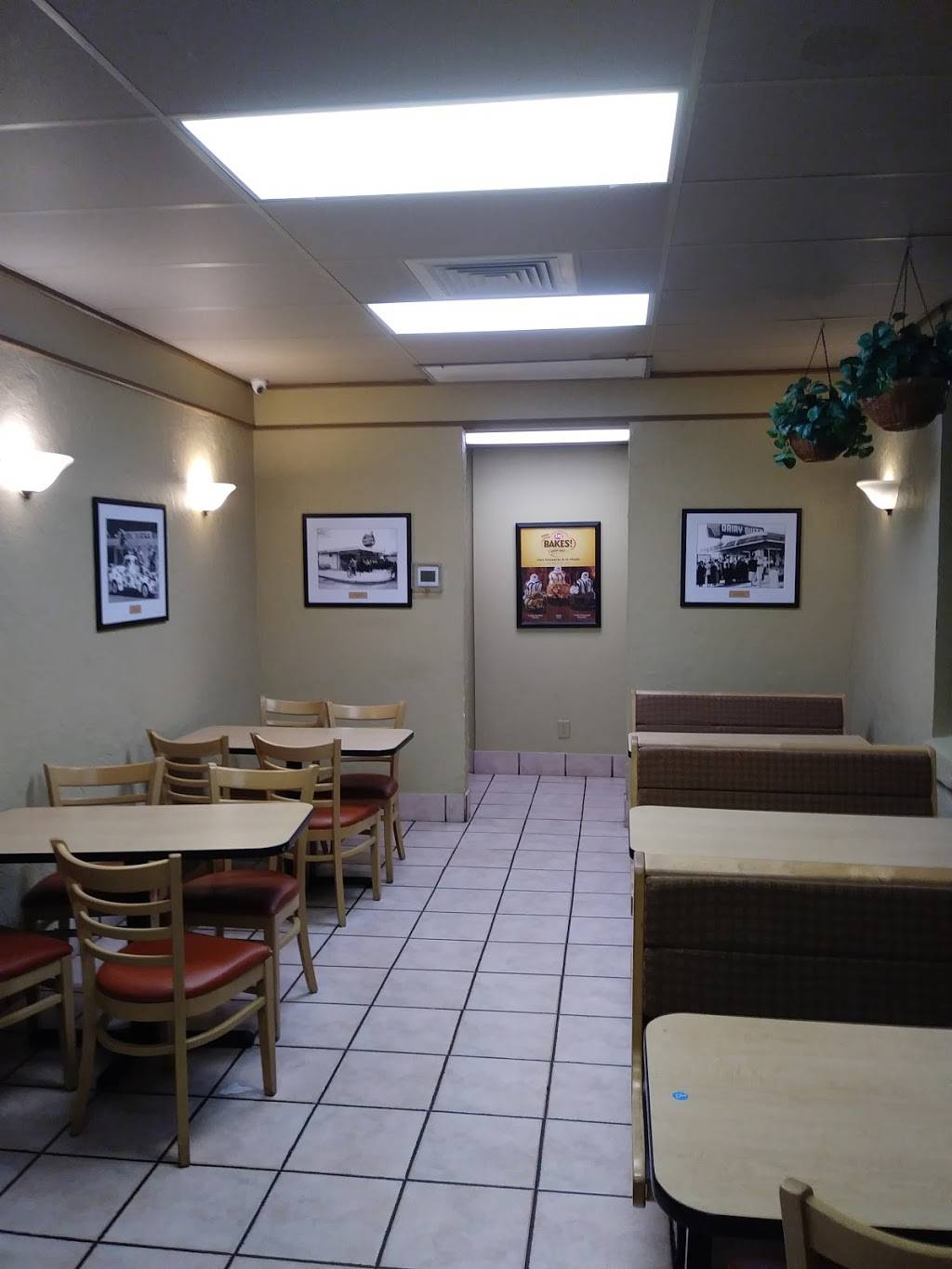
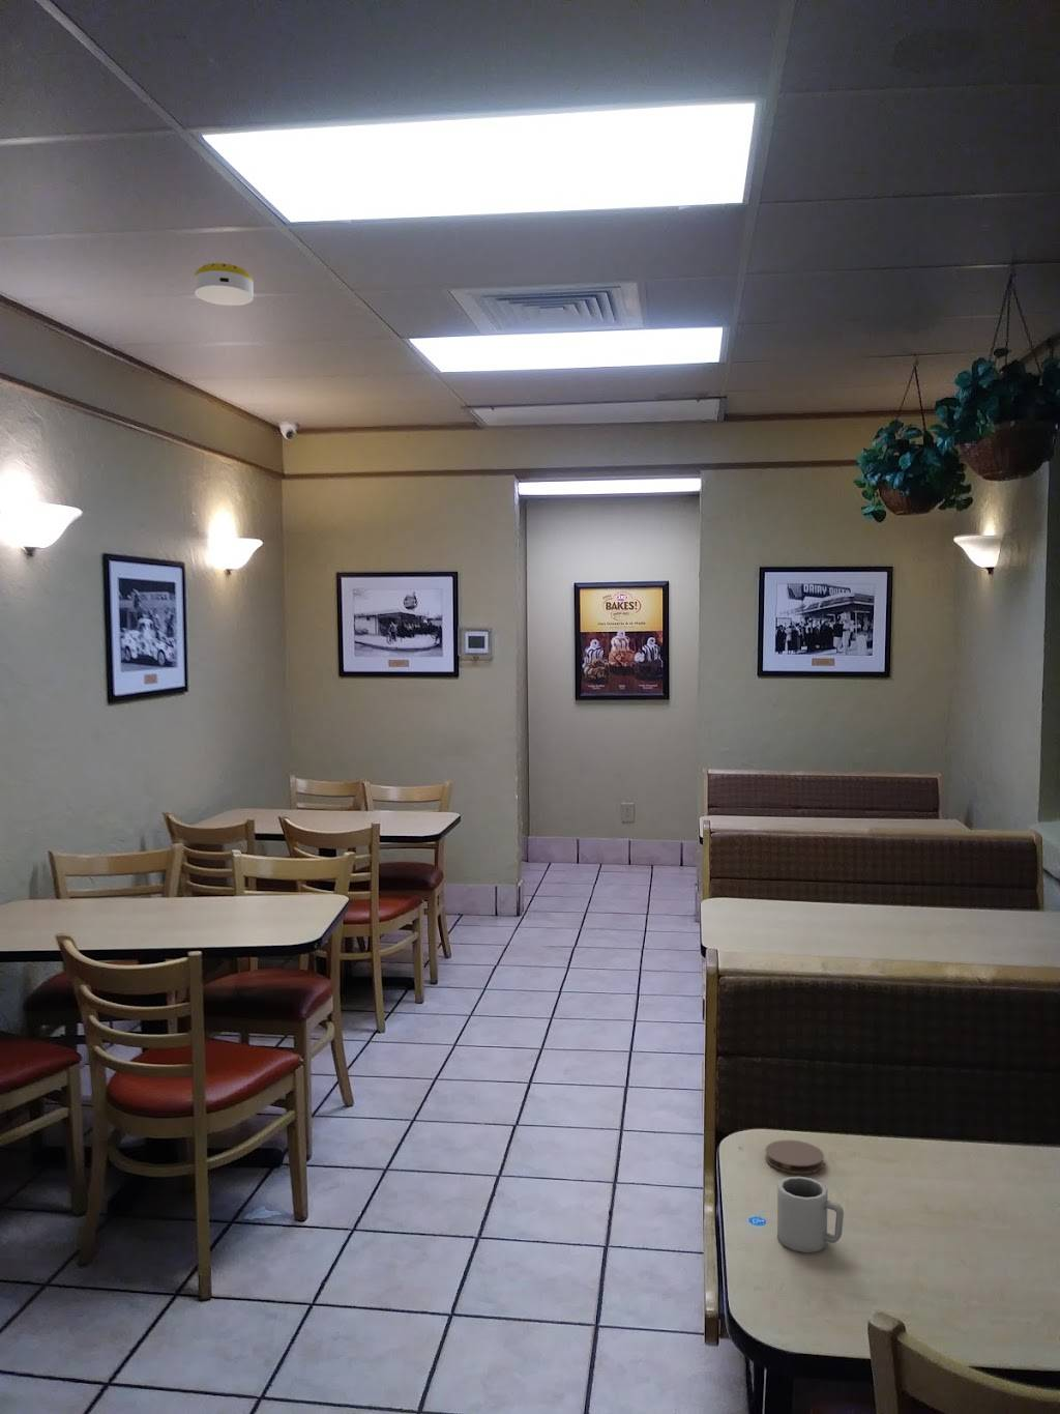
+ cup [776,1176,845,1254]
+ coaster [764,1140,825,1174]
+ smoke detector [194,262,255,306]
